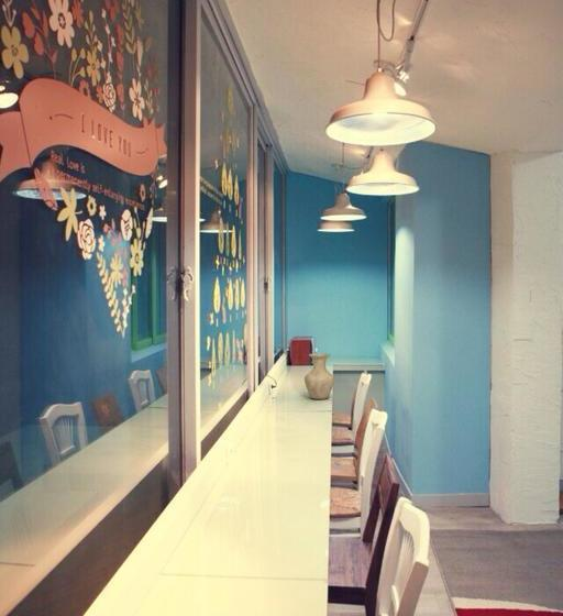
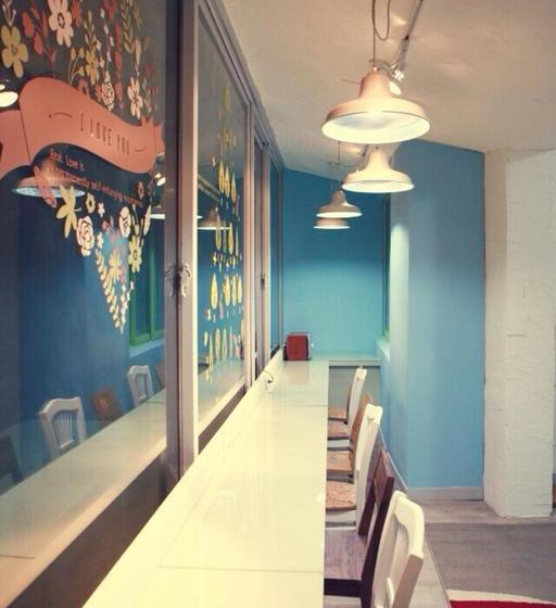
- vase [303,353,335,400]
